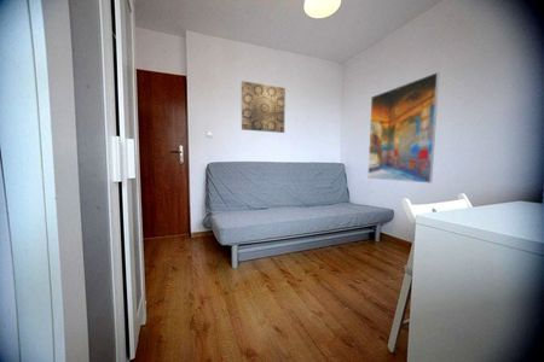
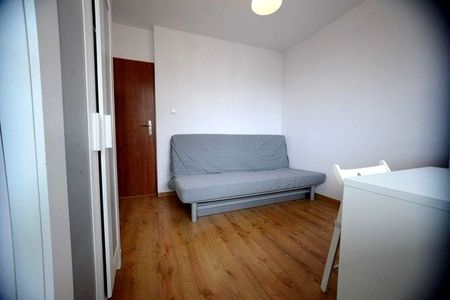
- wall art [241,80,287,134]
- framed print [366,71,440,185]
